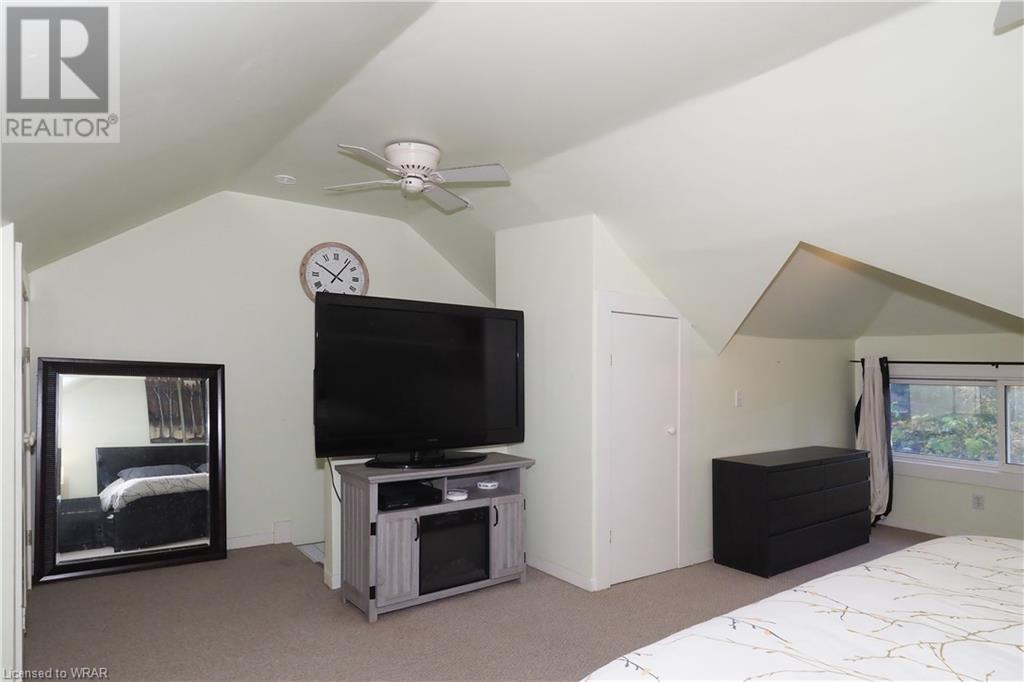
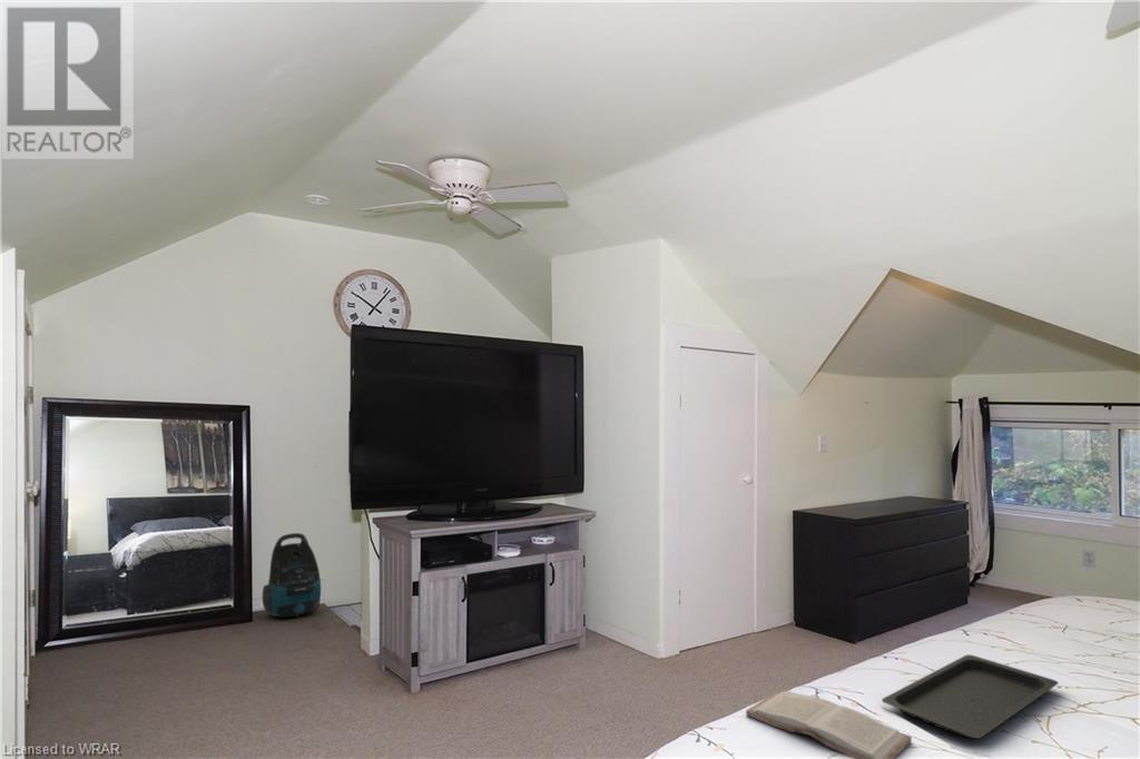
+ serving tray [881,653,1060,739]
+ book [745,689,913,759]
+ vacuum cleaner [262,532,322,618]
